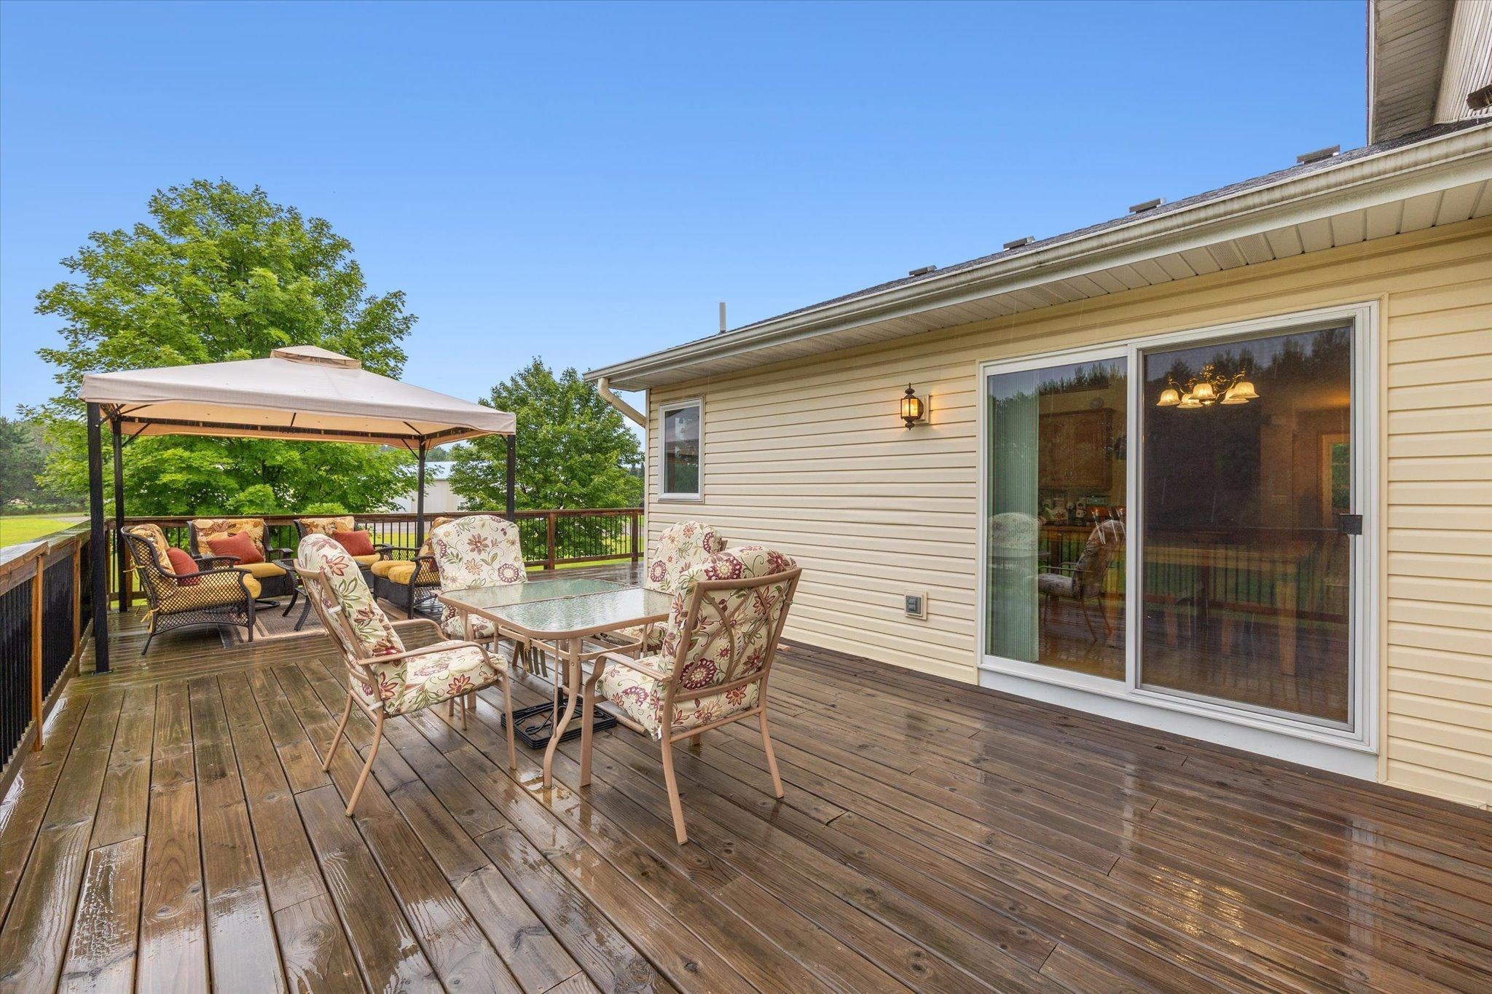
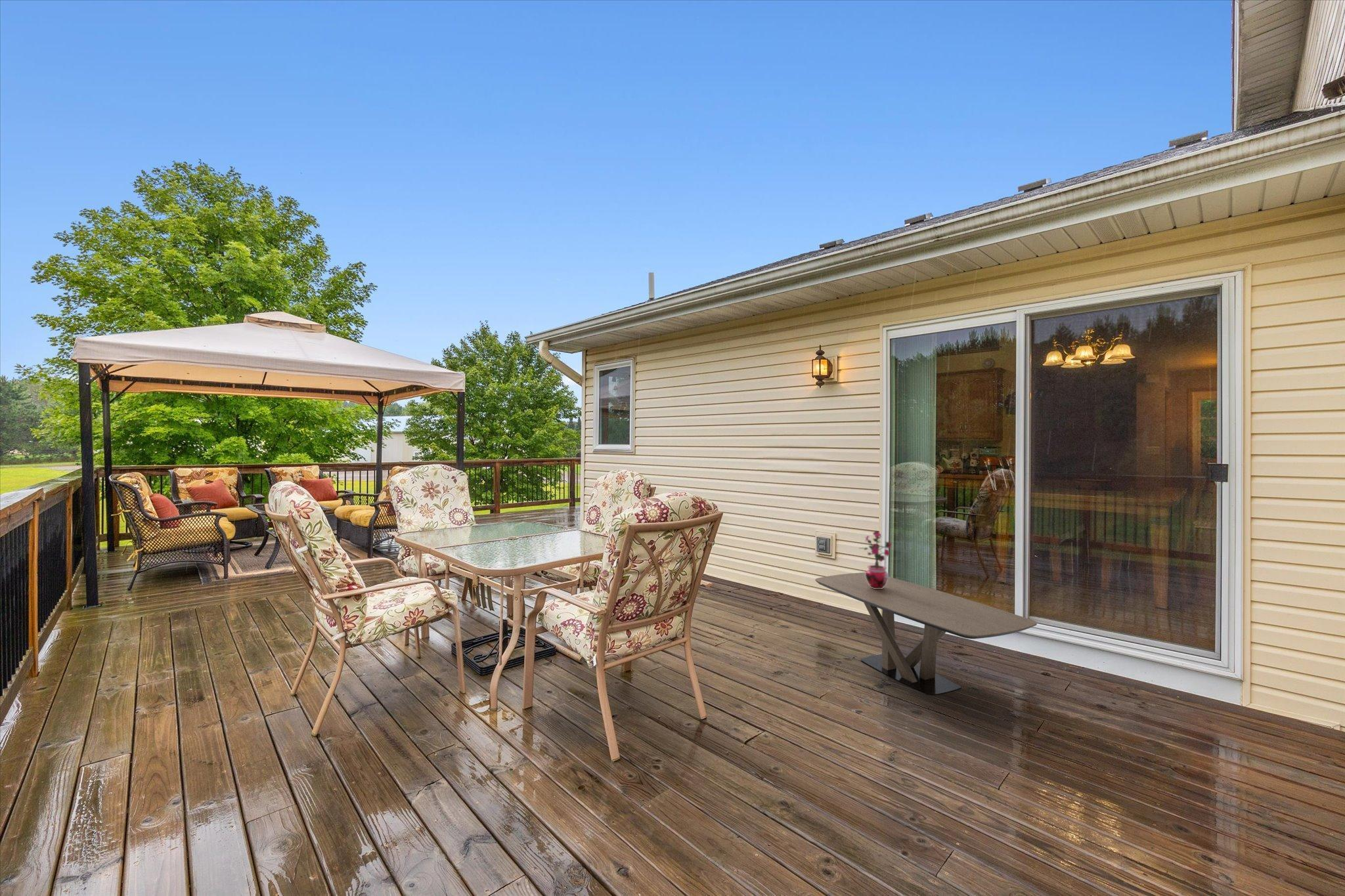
+ potted plant [859,530,893,589]
+ coffee table [814,572,1038,696]
